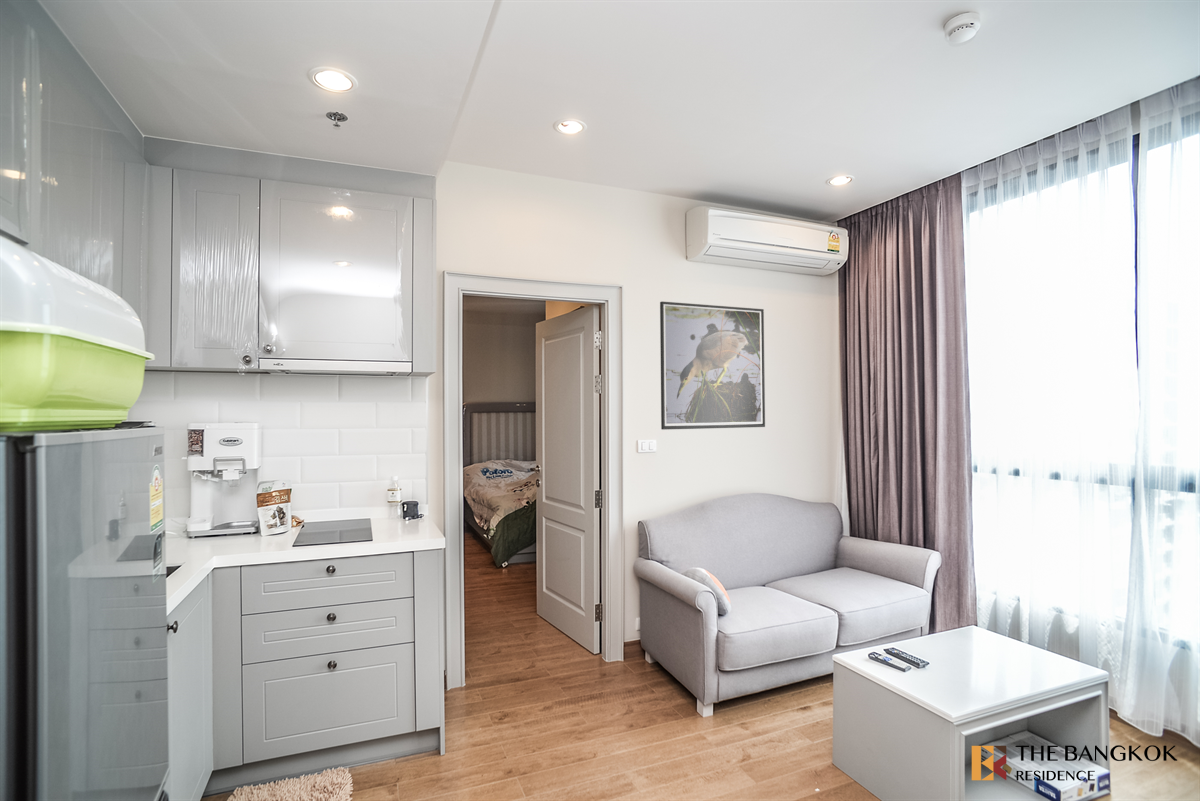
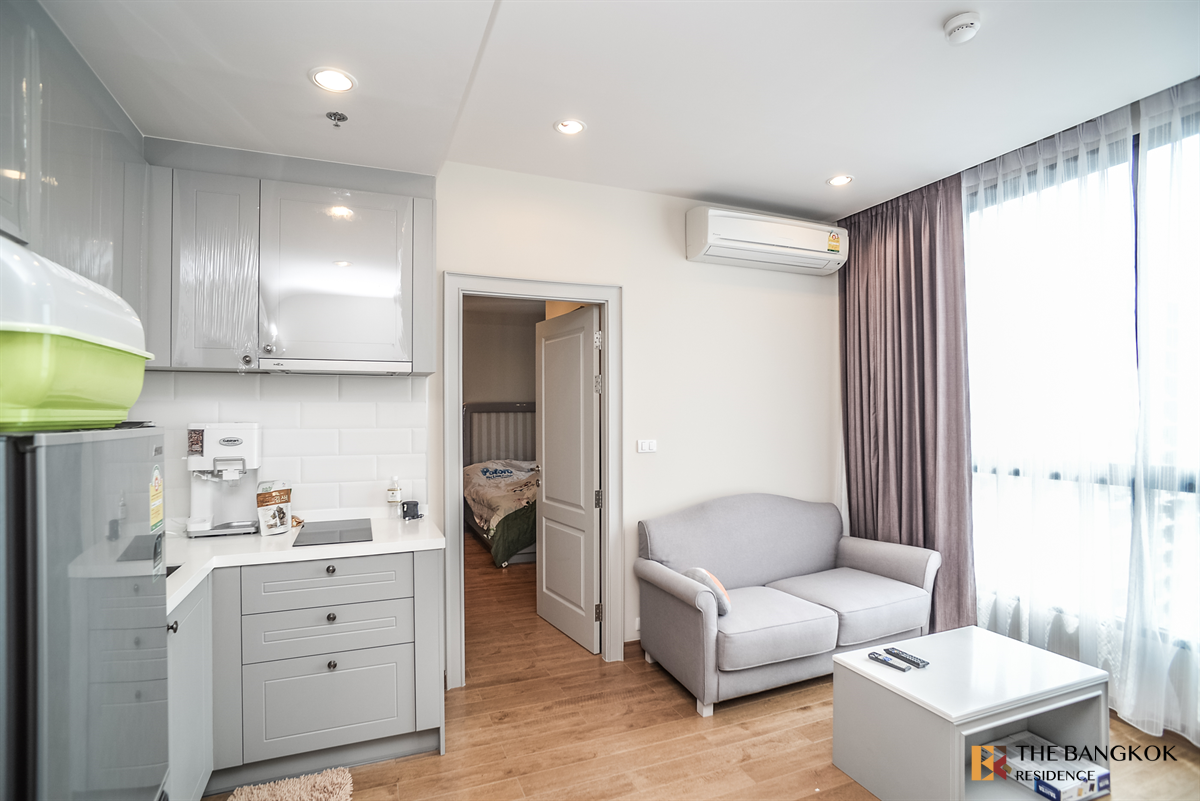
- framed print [659,300,766,431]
